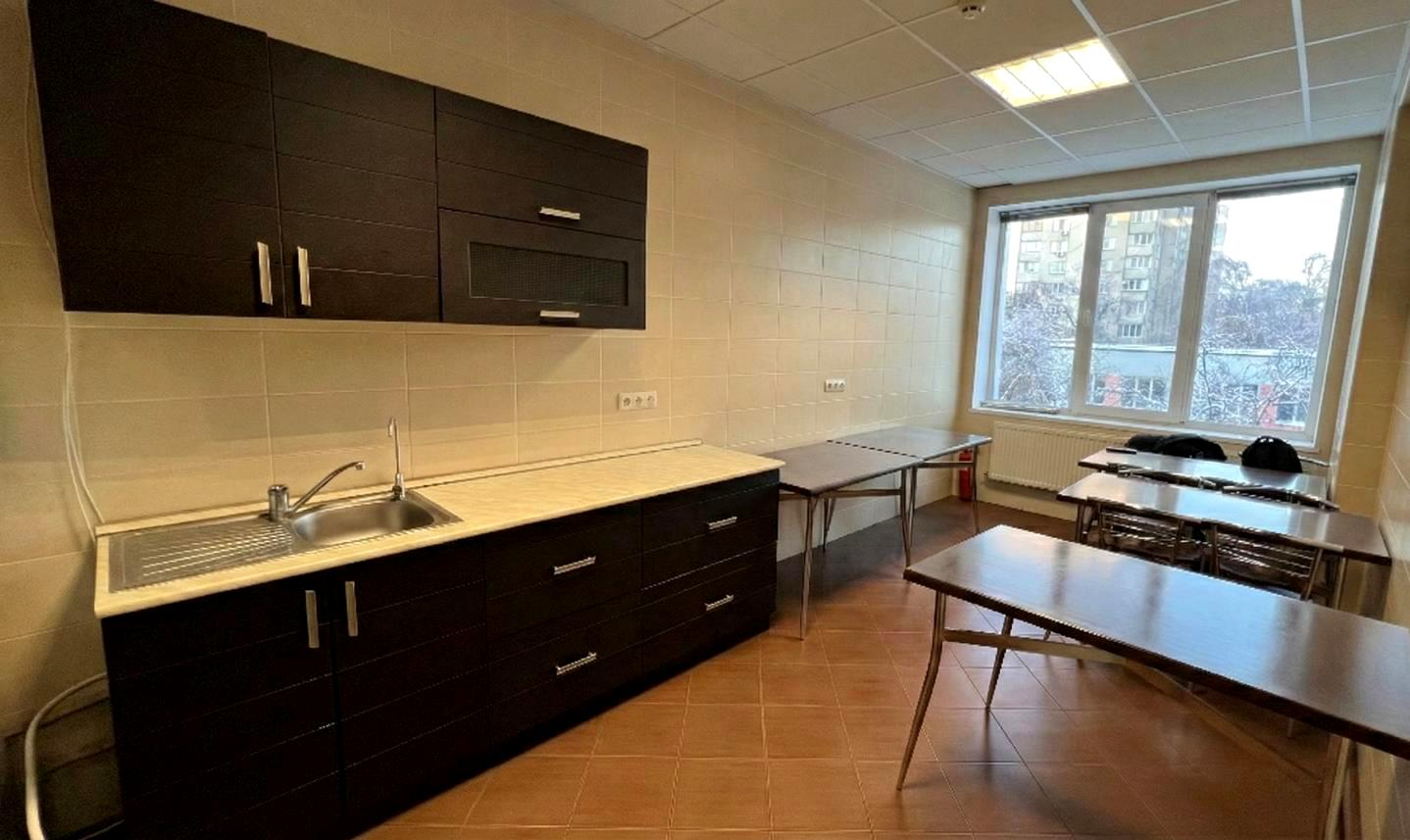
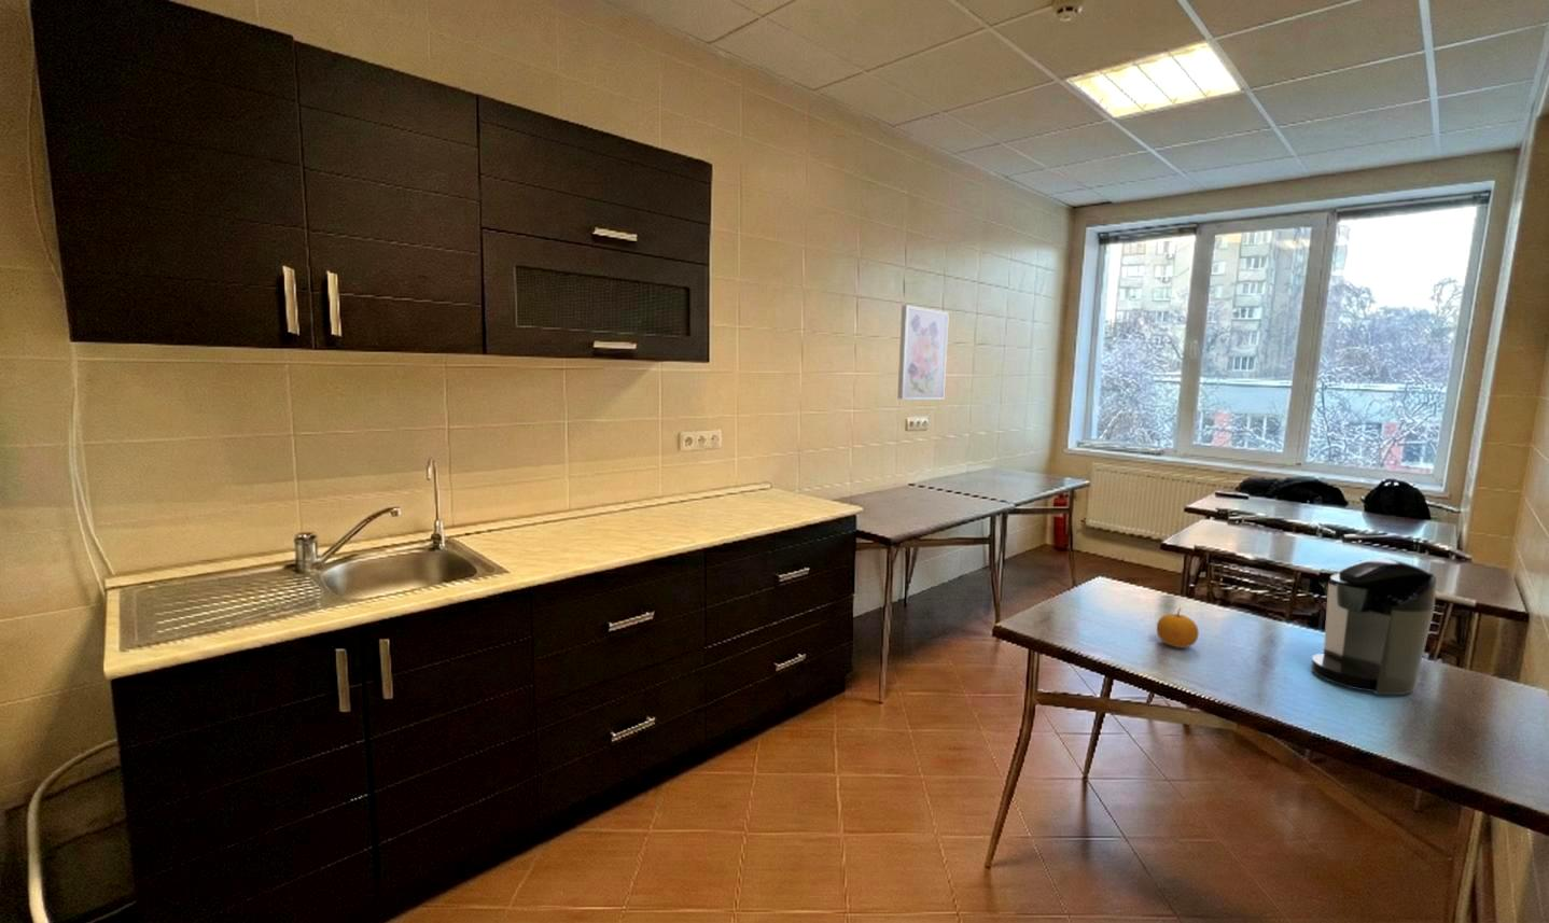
+ wall art [896,303,950,401]
+ fruit [1156,608,1200,648]
+ coffee maker [1310,558,1437,696]
